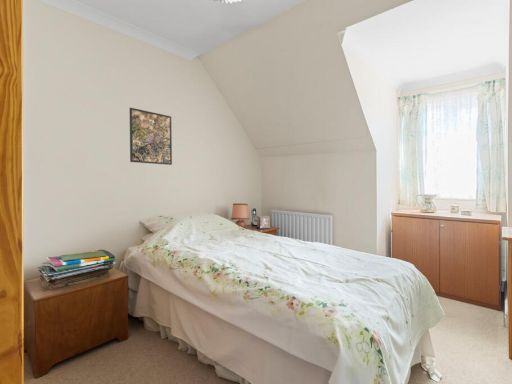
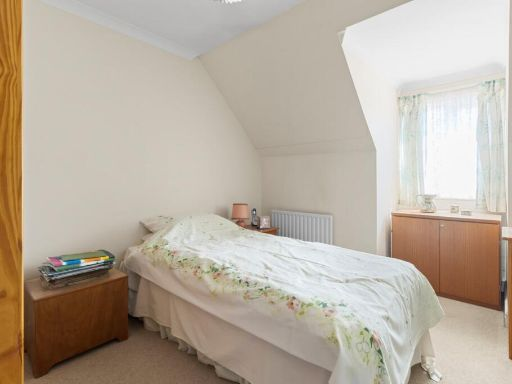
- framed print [129,107,173,166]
